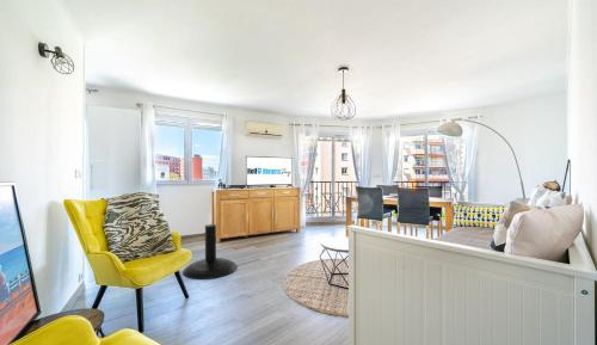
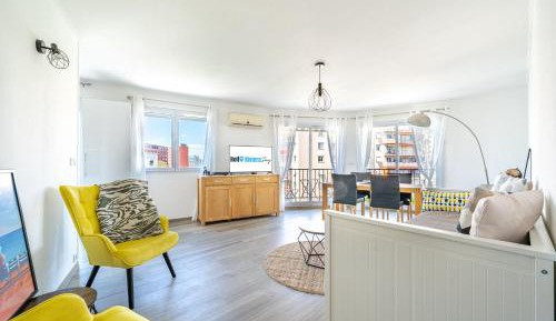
- side table [181,223,239,281]
